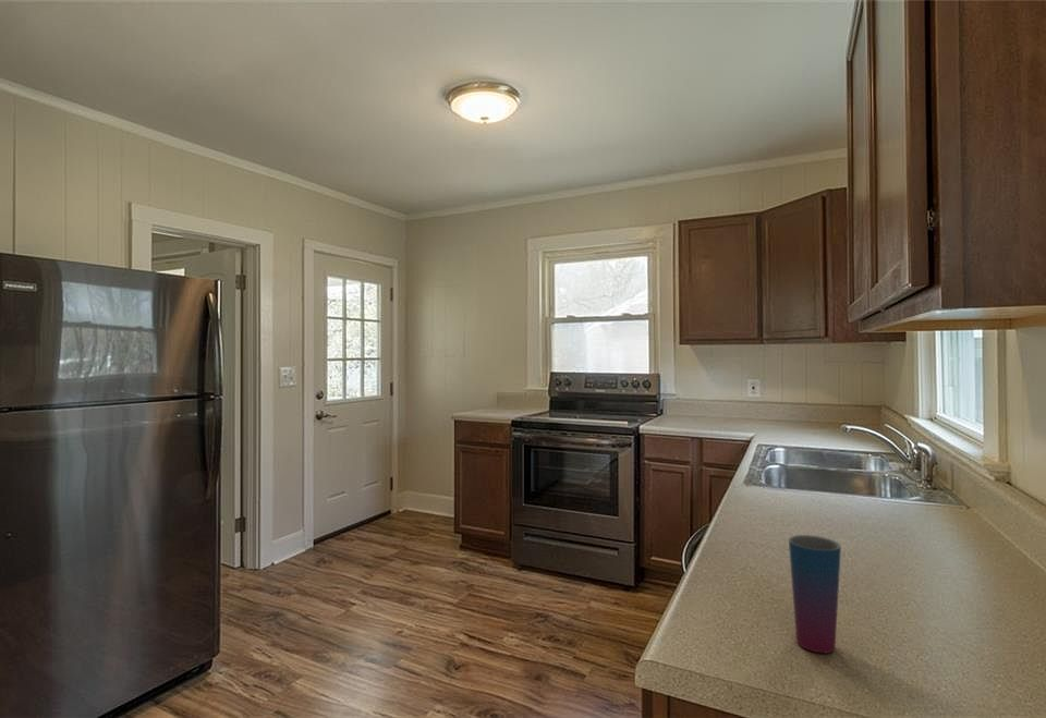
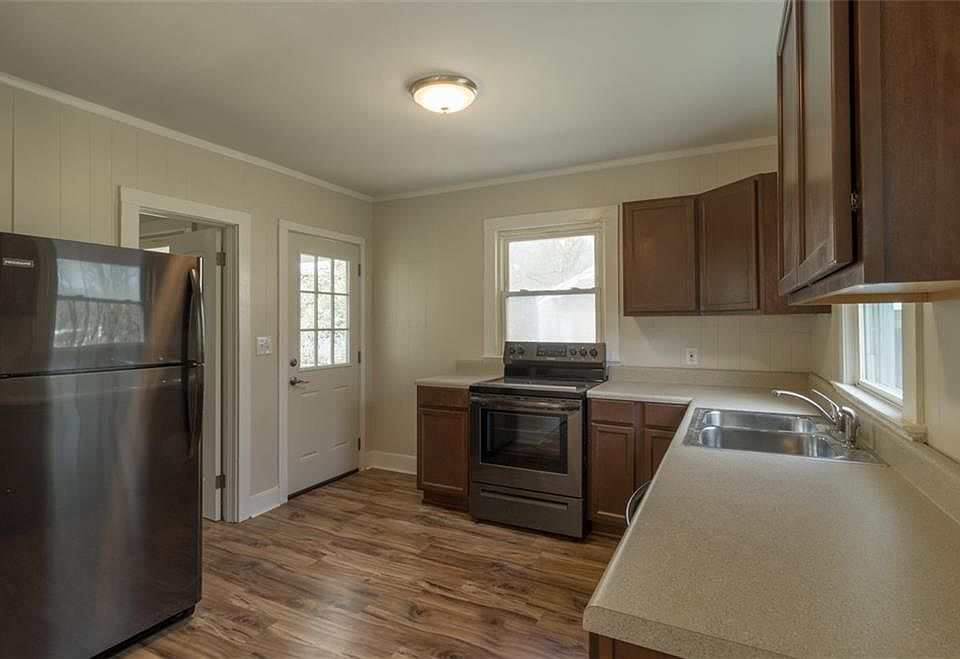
- cup [788,534,842,654]
